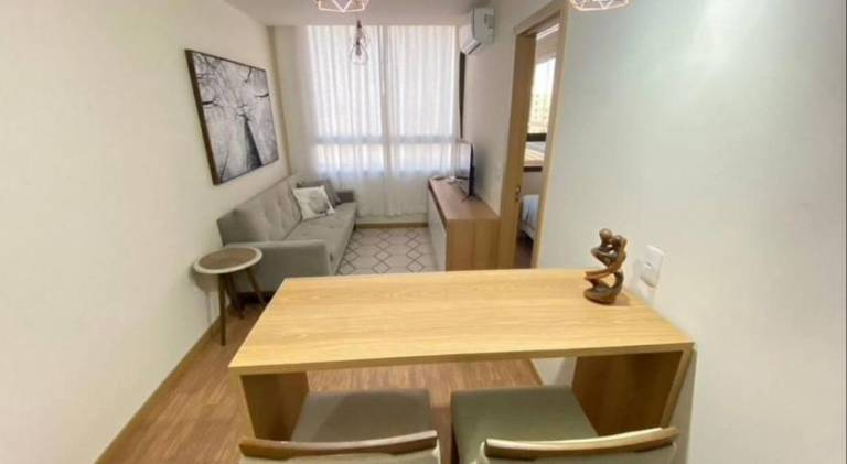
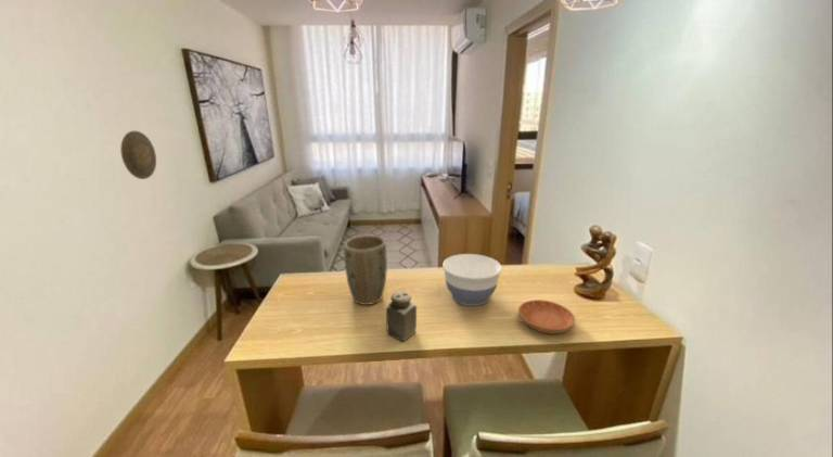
+ salt shaker [385,291,418,343]
+ plant pot [343,234,388,306]
+ decorative plate [119,129,157,180]
+ bowl [441,253,503,307]
+ saucer [517,299,576,334]
